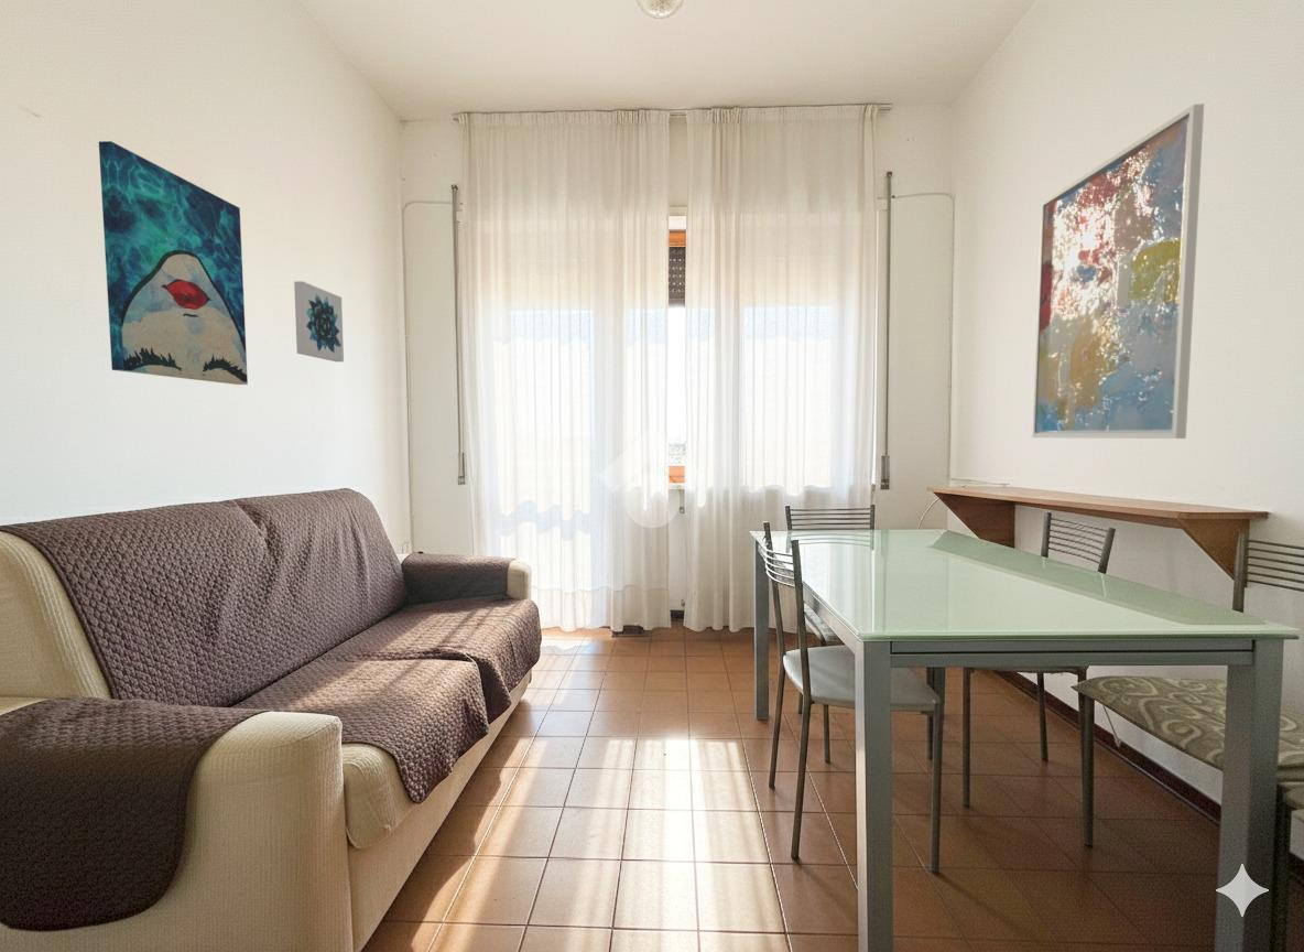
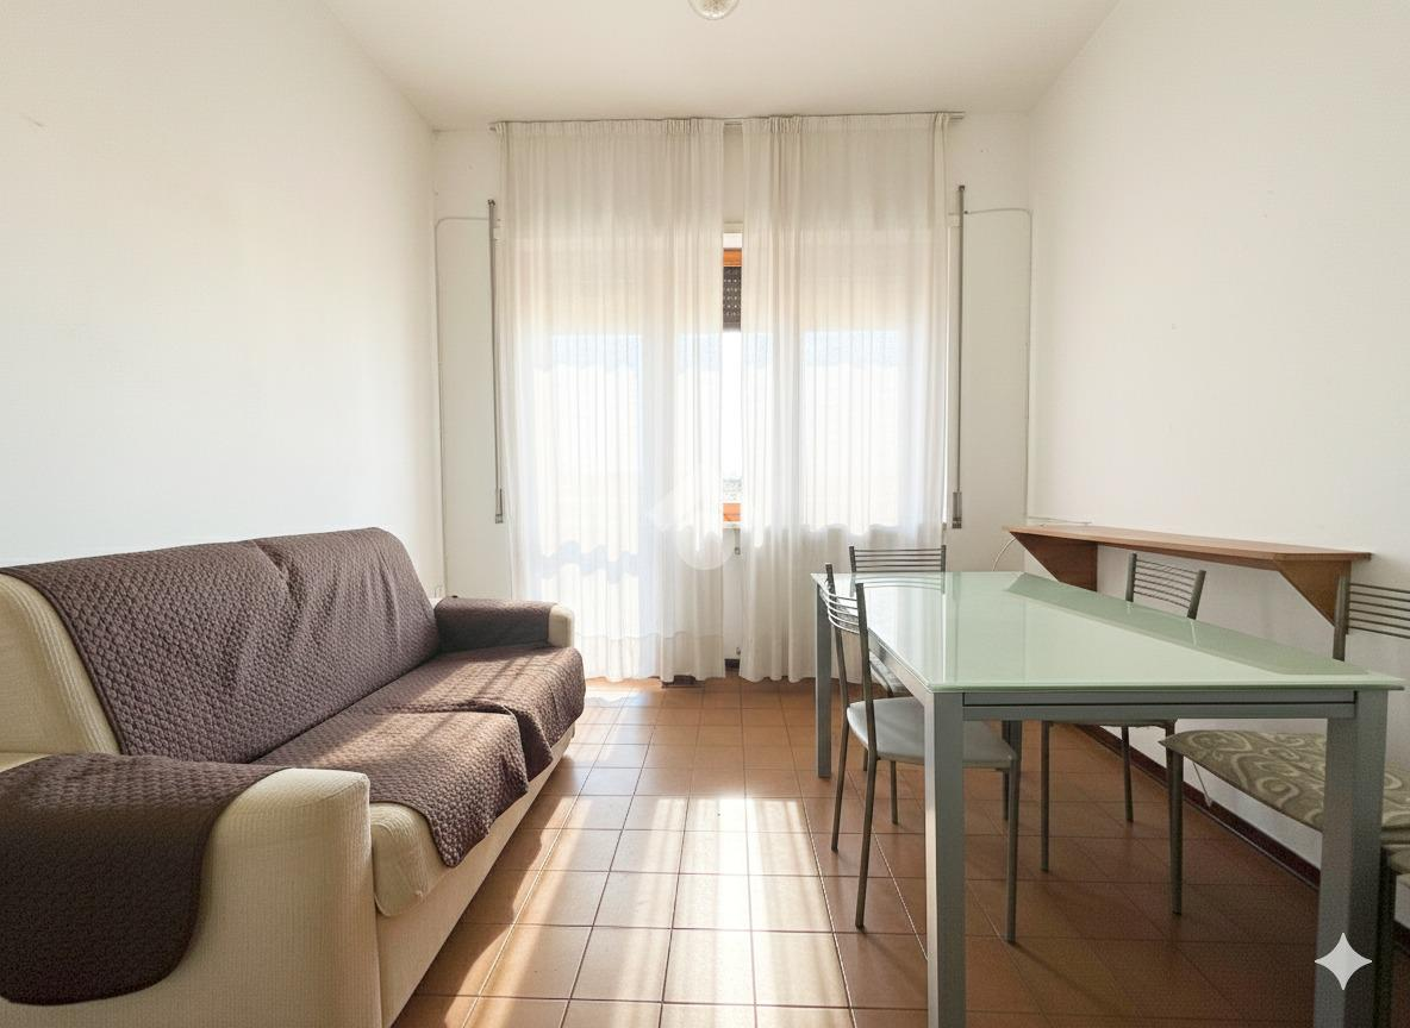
- wall art [293,280,345,363]
- wall art [1031,102,1205,440]
- wall art [98,140,249,386]
